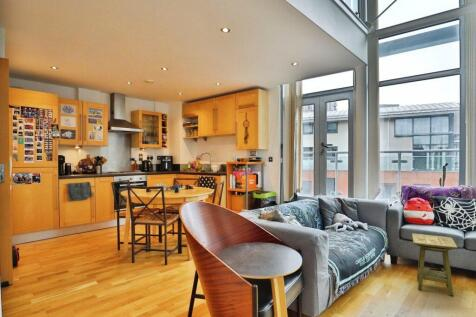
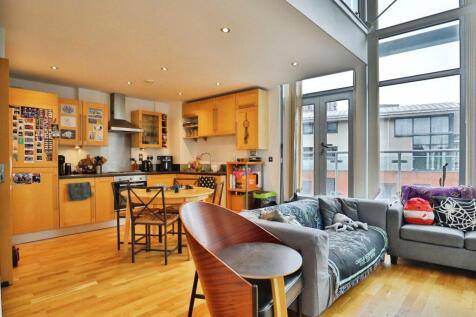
- side table [410,232,460,297]
